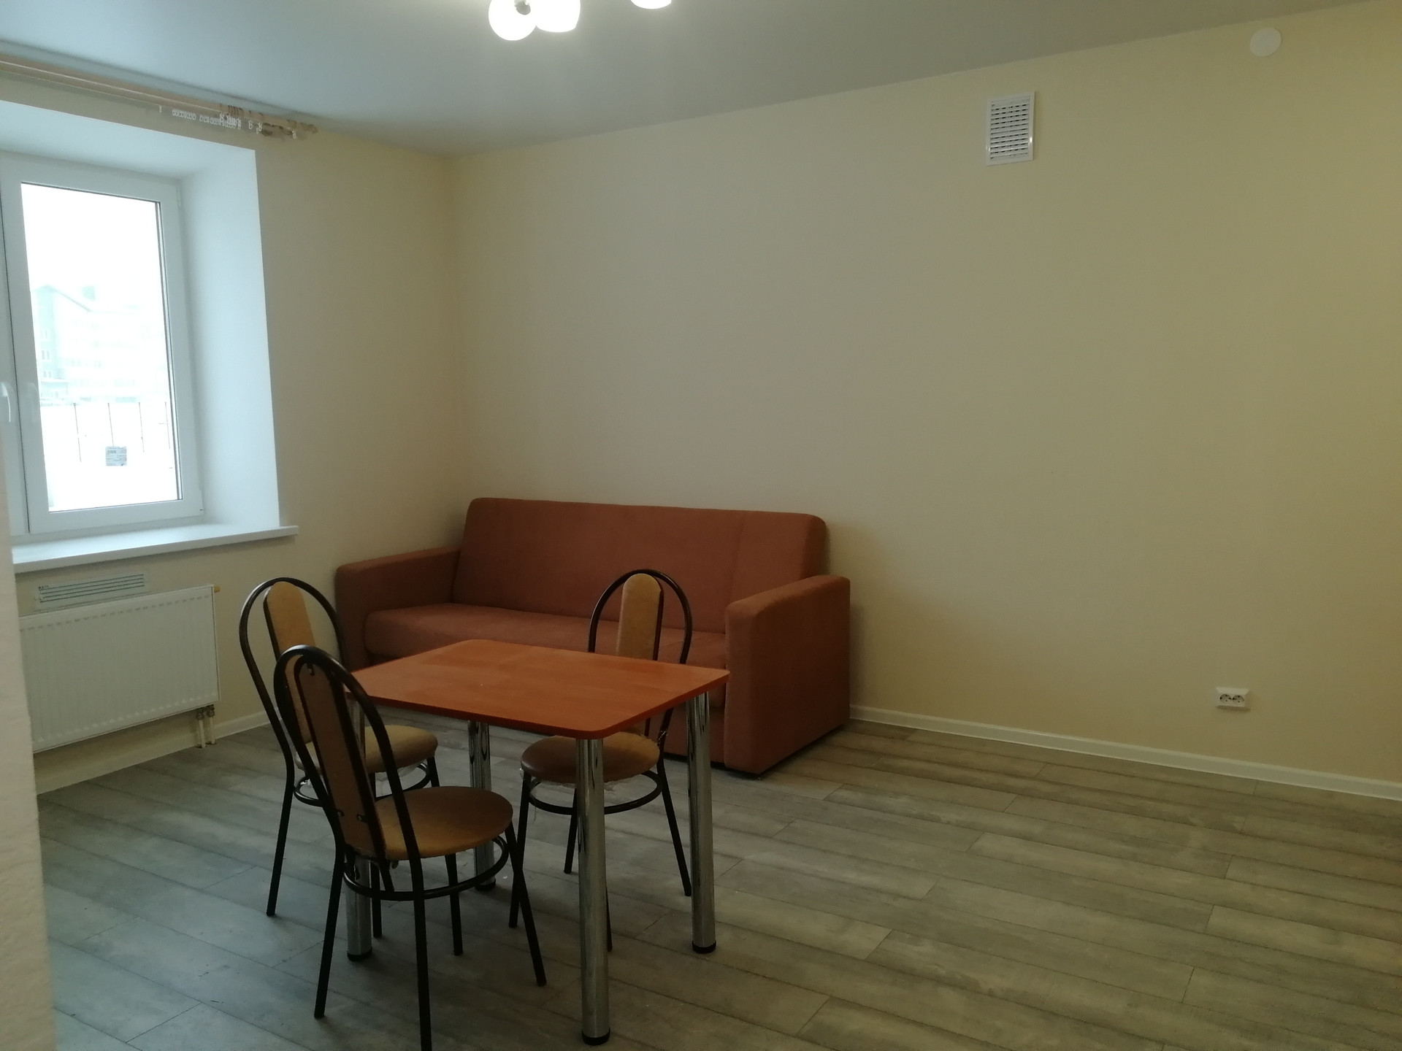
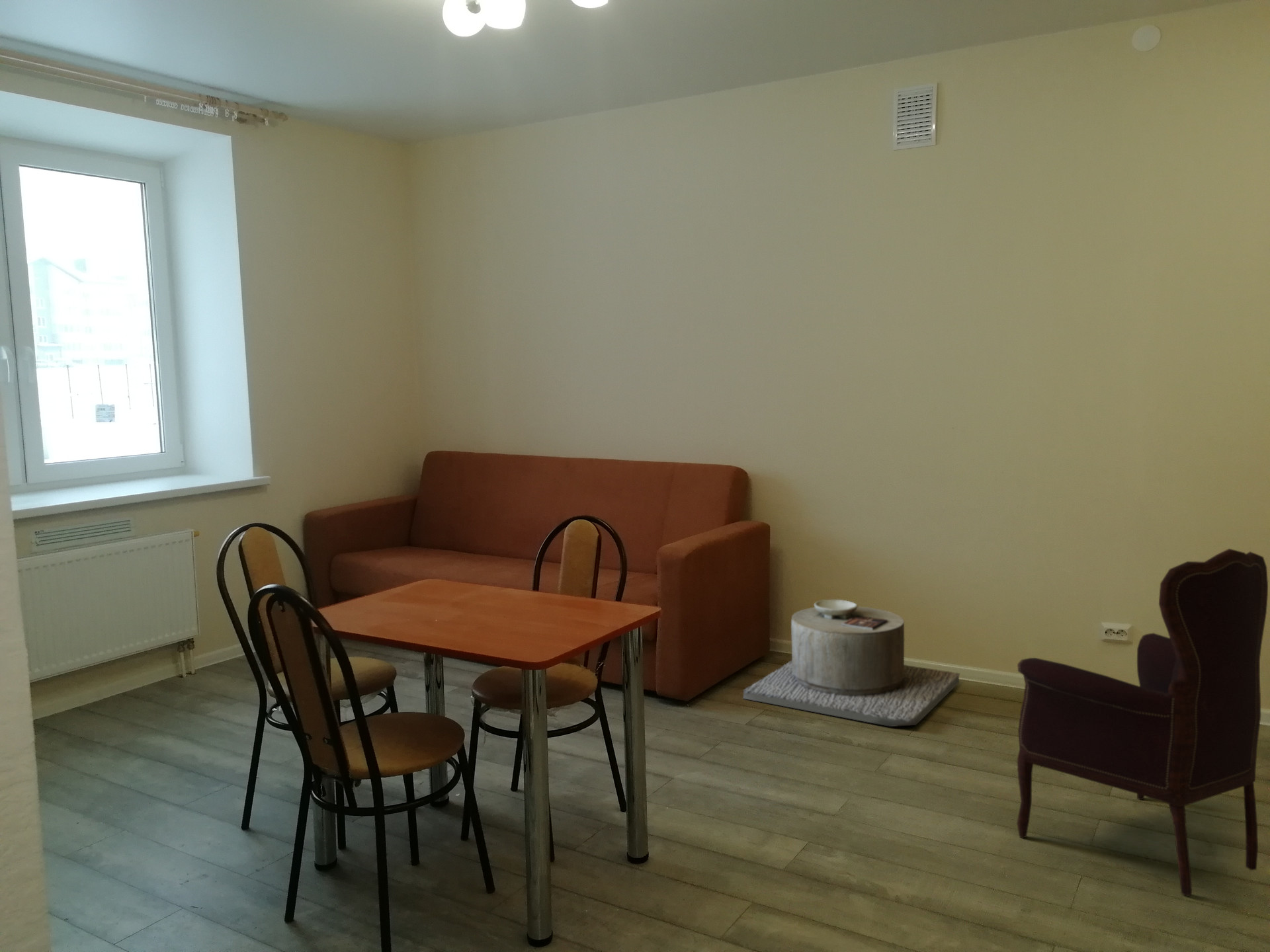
+ side table [742,599,960,727]
+ armchair [1016,548,1269,897]
